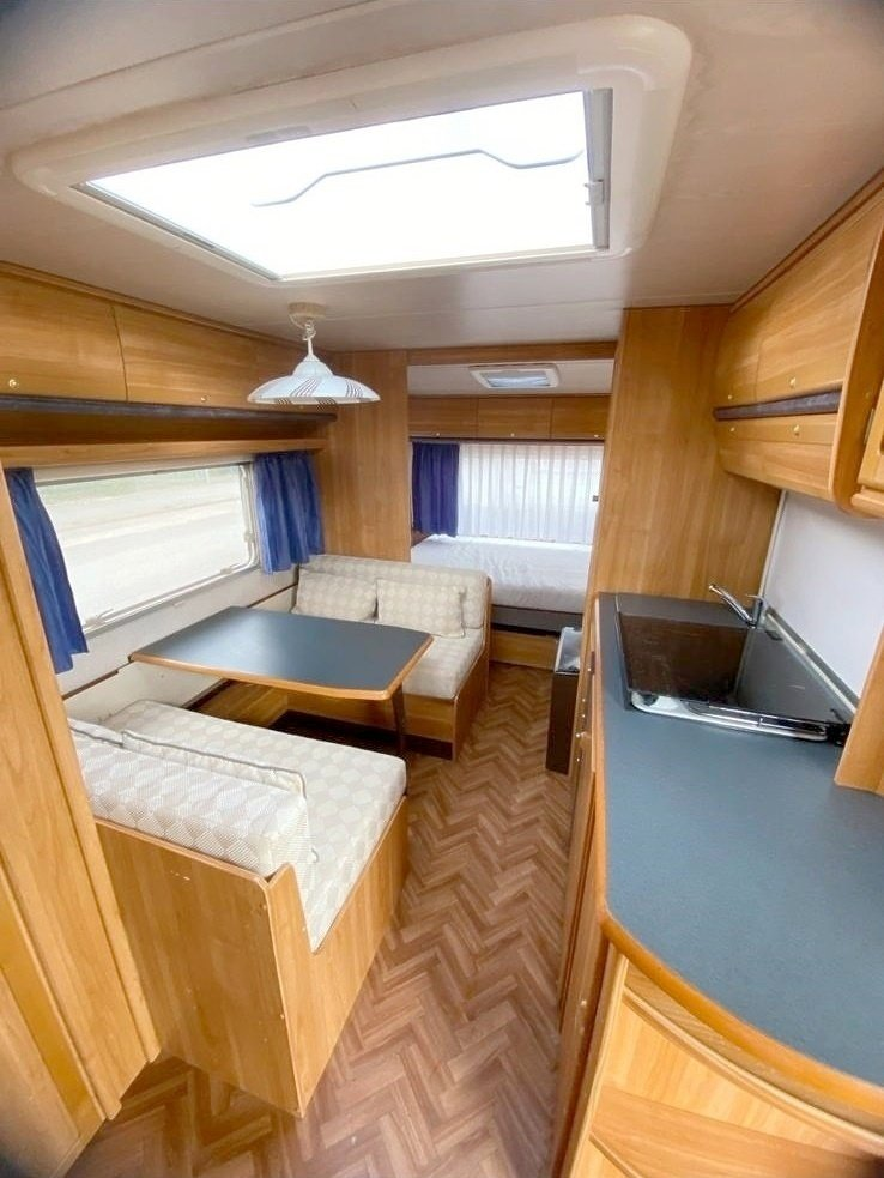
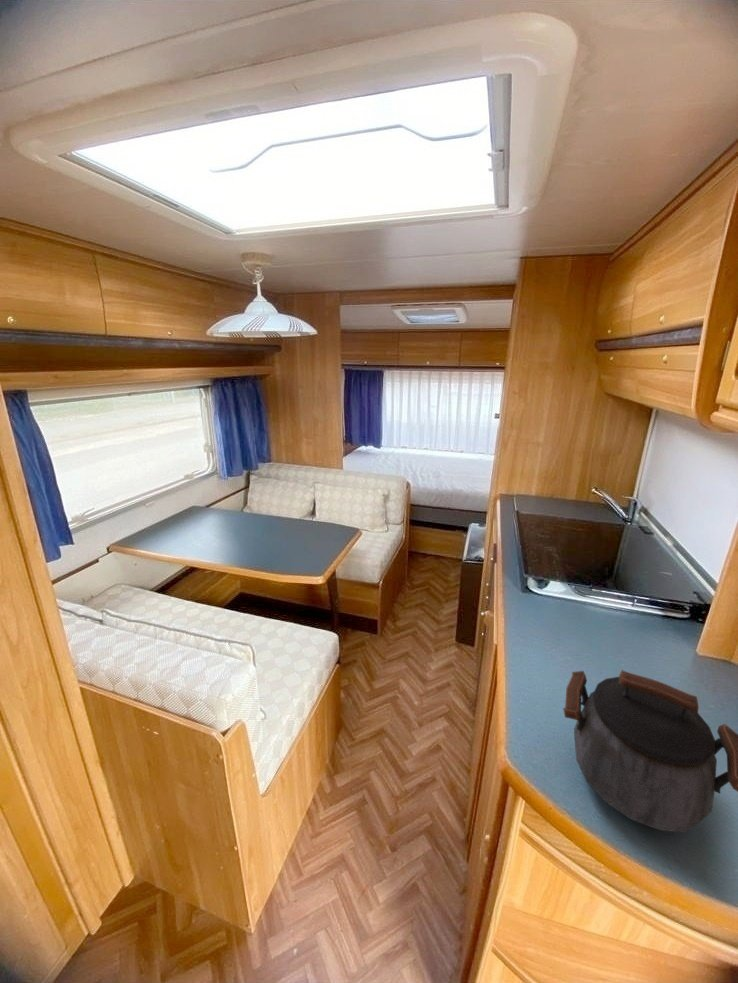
+ kettle [563,669,738,834]
